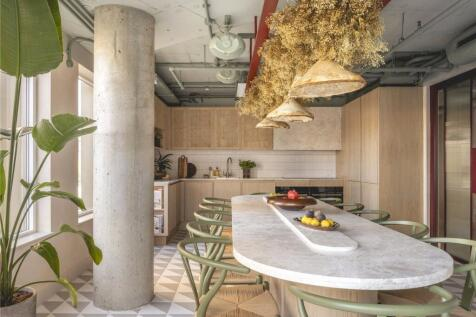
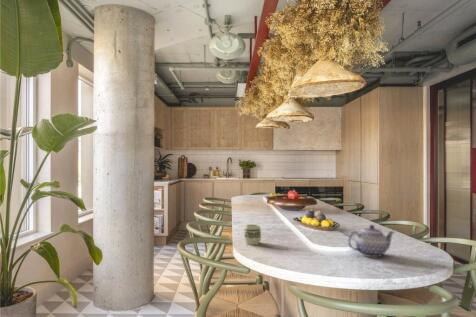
+ cup [243,223,262,246]
+ teapot [347,224,395,258]
